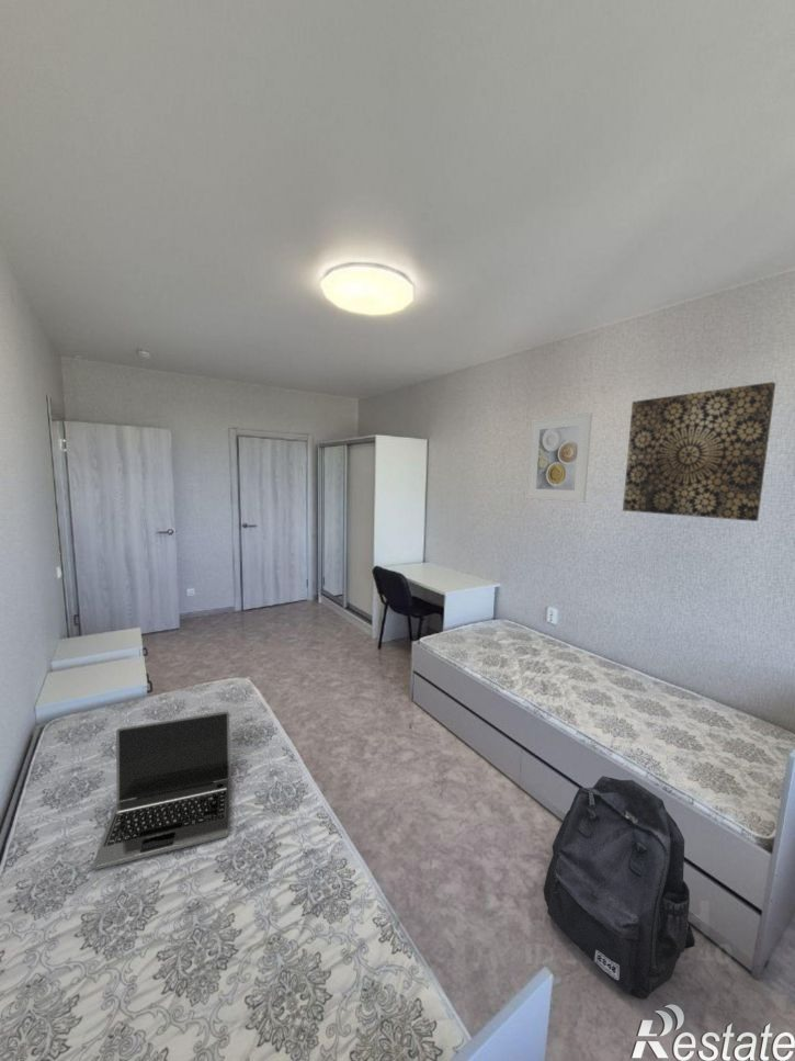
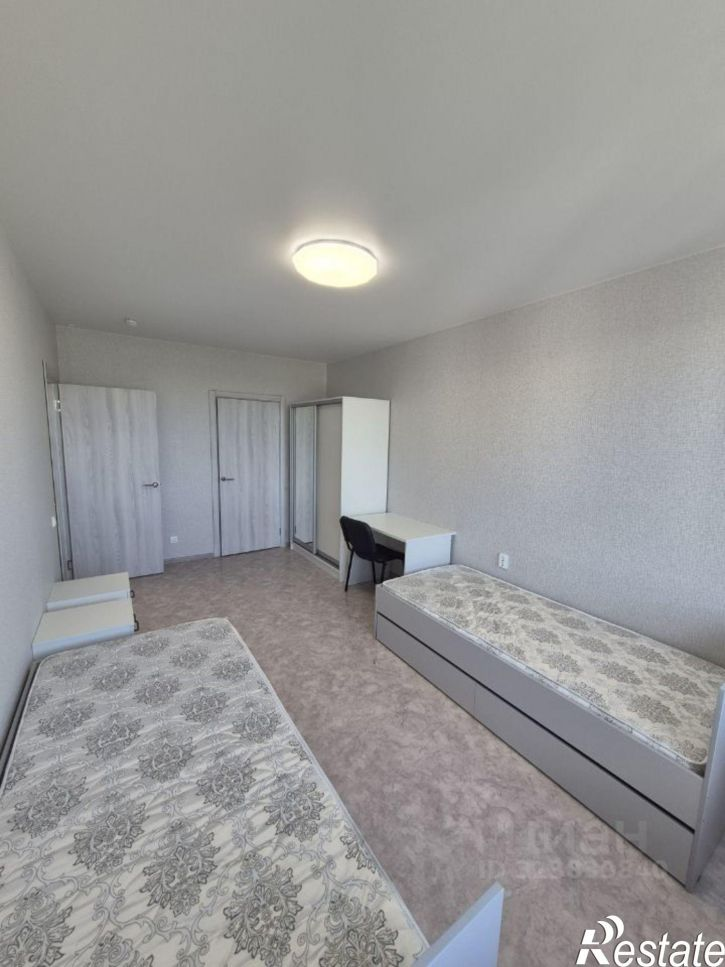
- laptop [92,710,231,871]
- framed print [526,411,593,504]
- wall art [622,381,776,522]
- backpack [543,775,696,1000]
